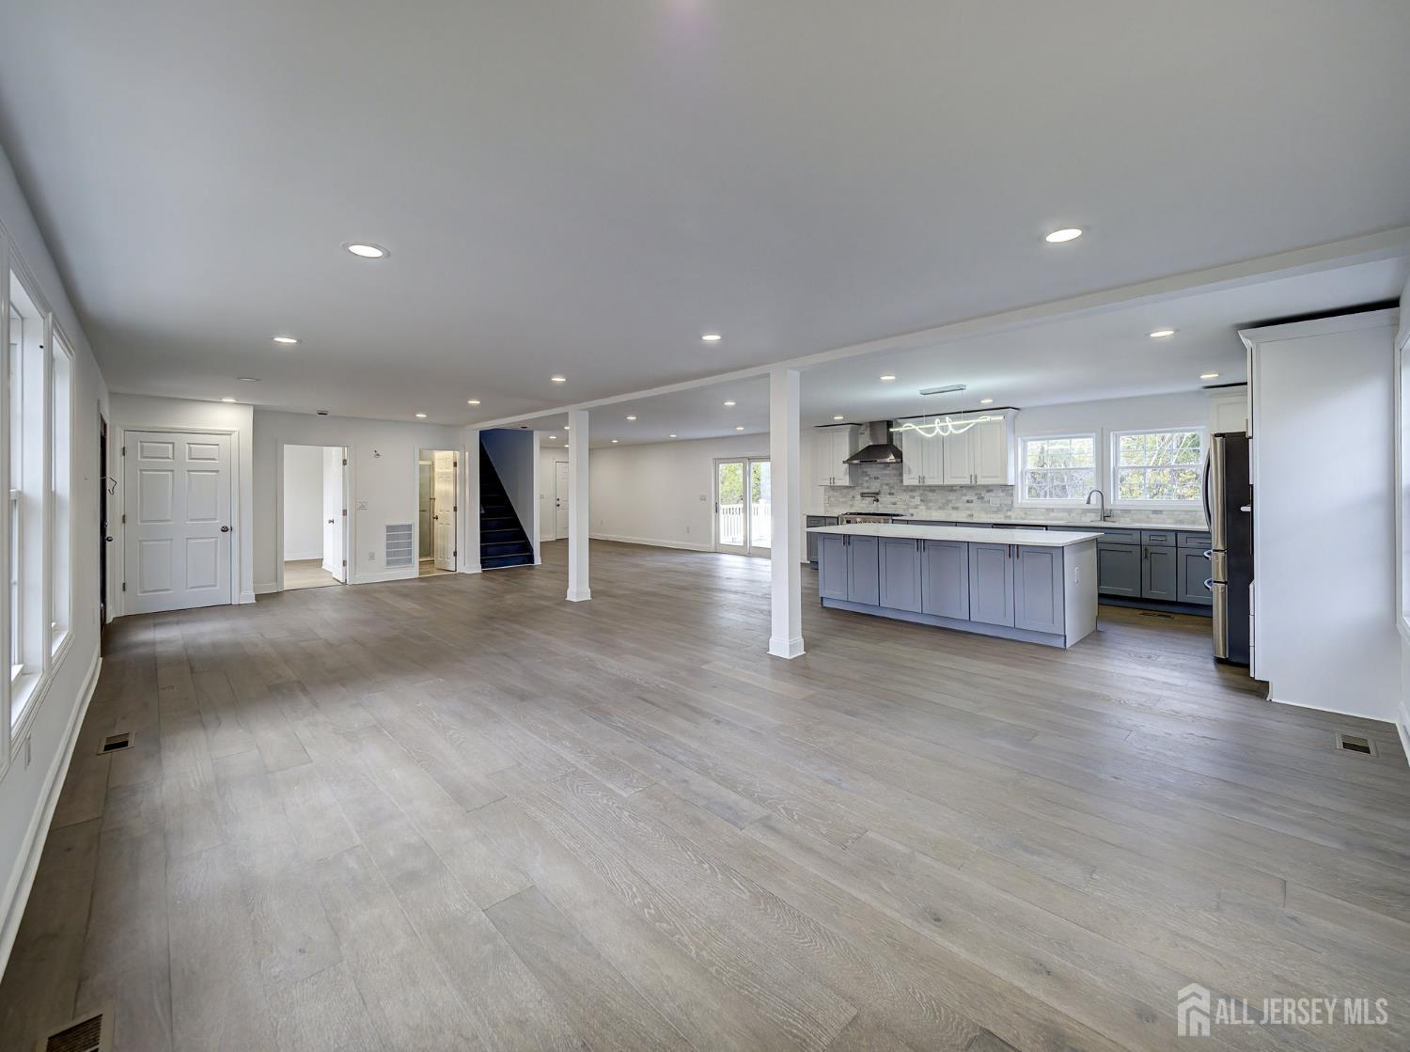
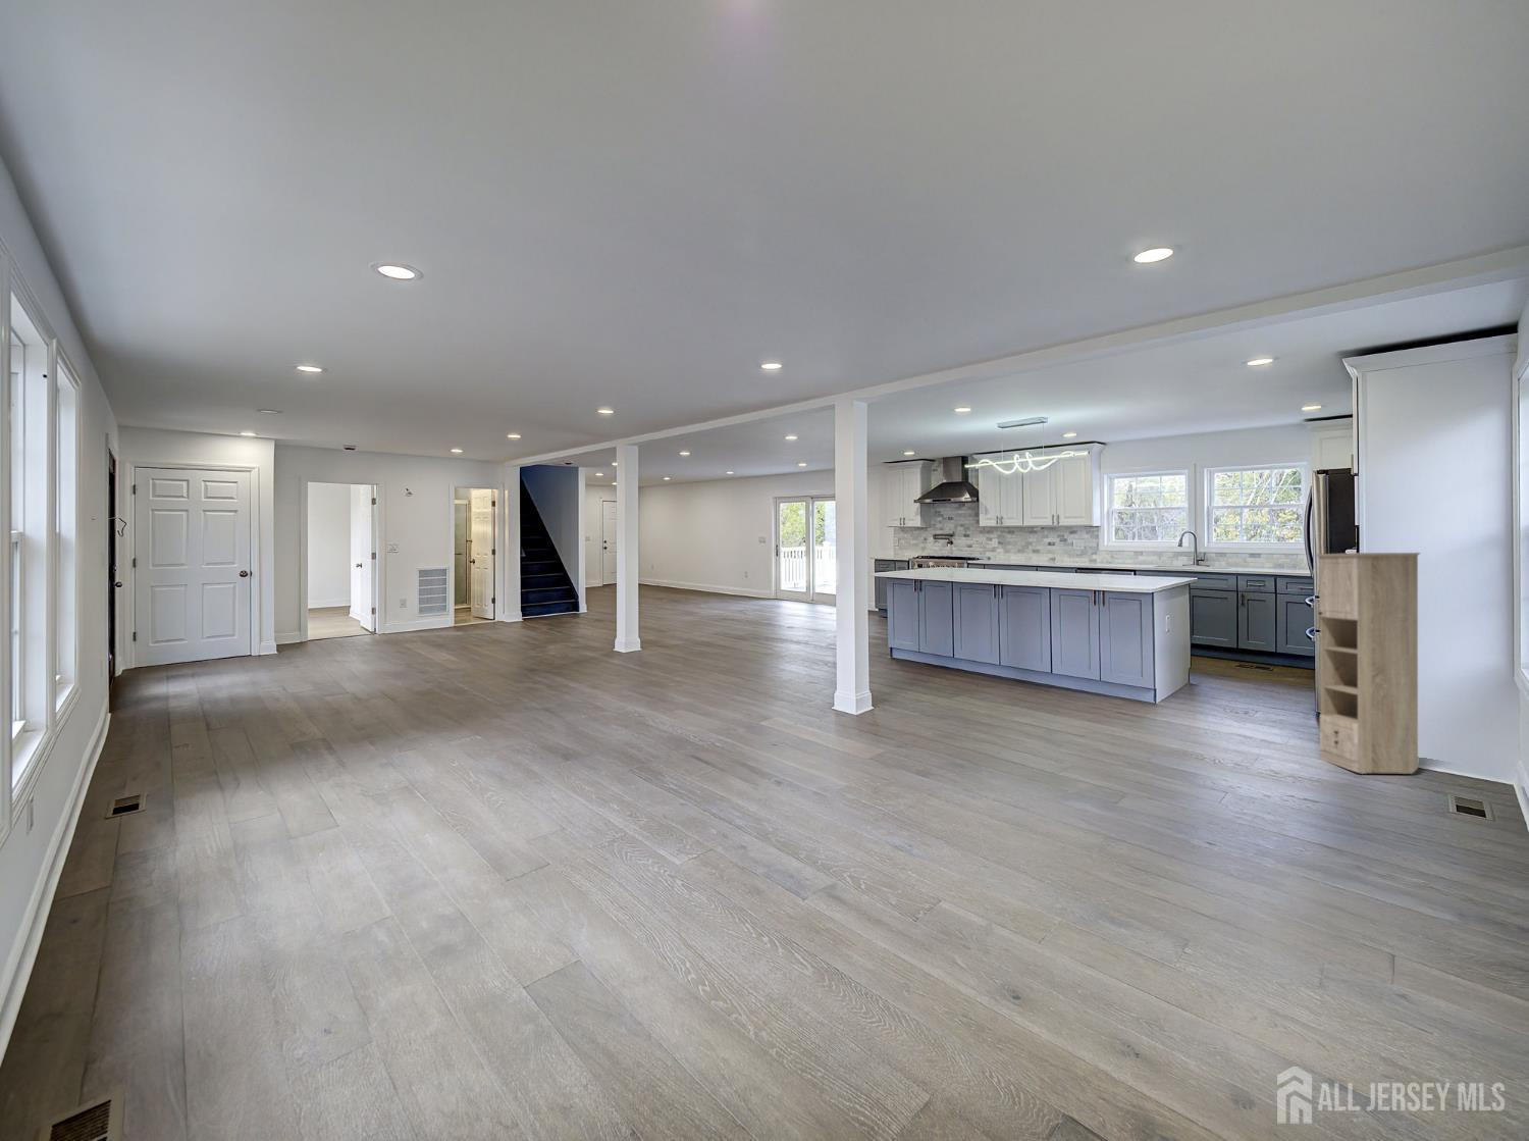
+ storage cabinet [1315,551,1421,775]
